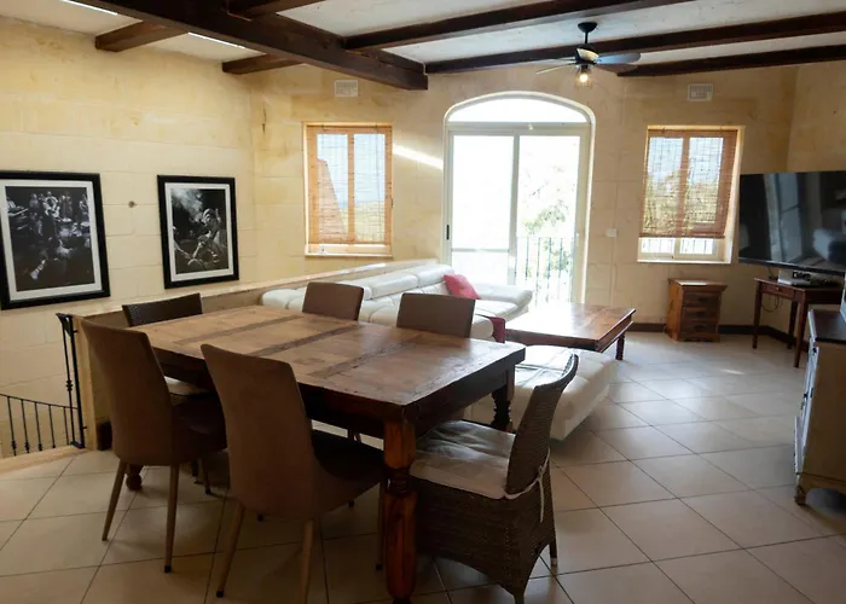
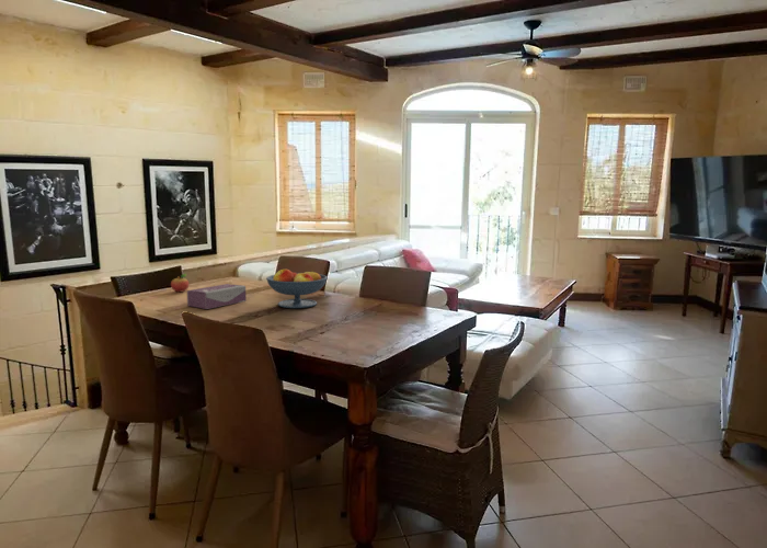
+ tissue box [186,283,248,310]
+ fruit [170,273,190,294]
+ fruit bowl [265,269,329,309]
